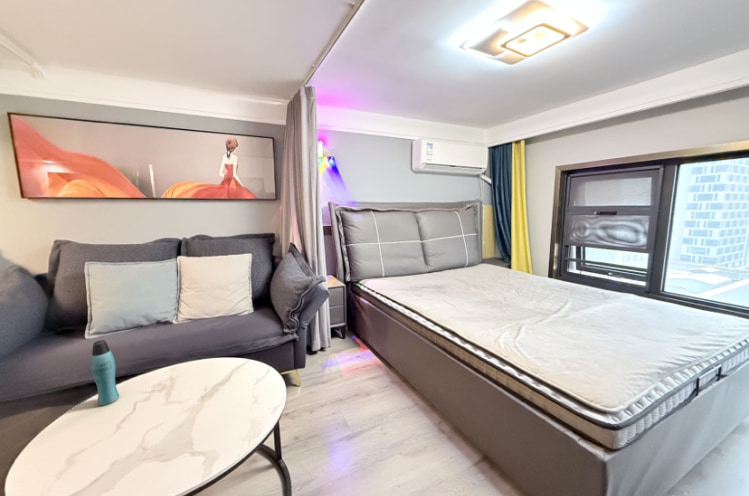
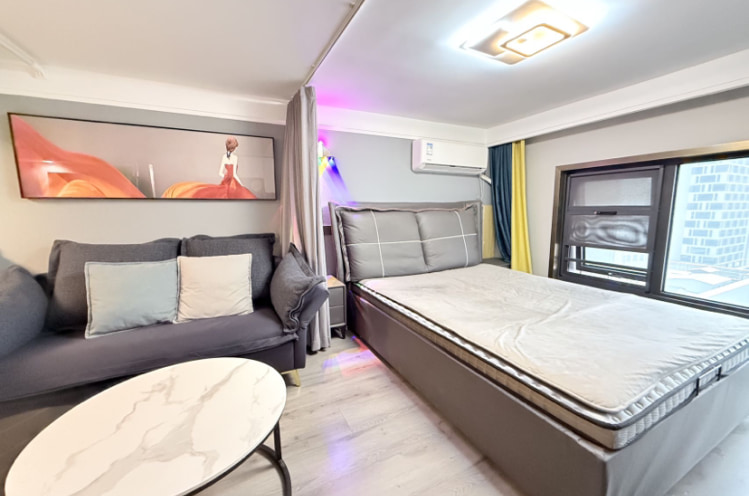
- bottle [90,339,120,406]
